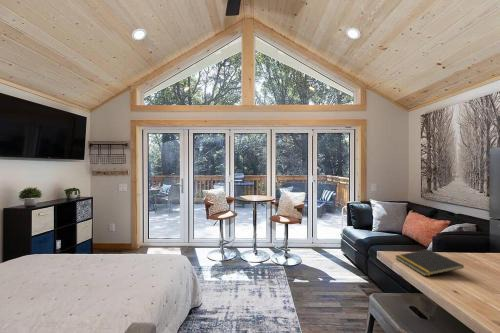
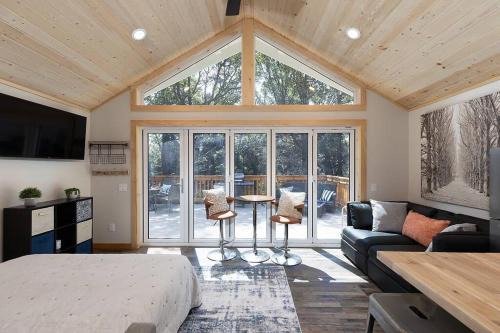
- notepad [395,248,465,277]
